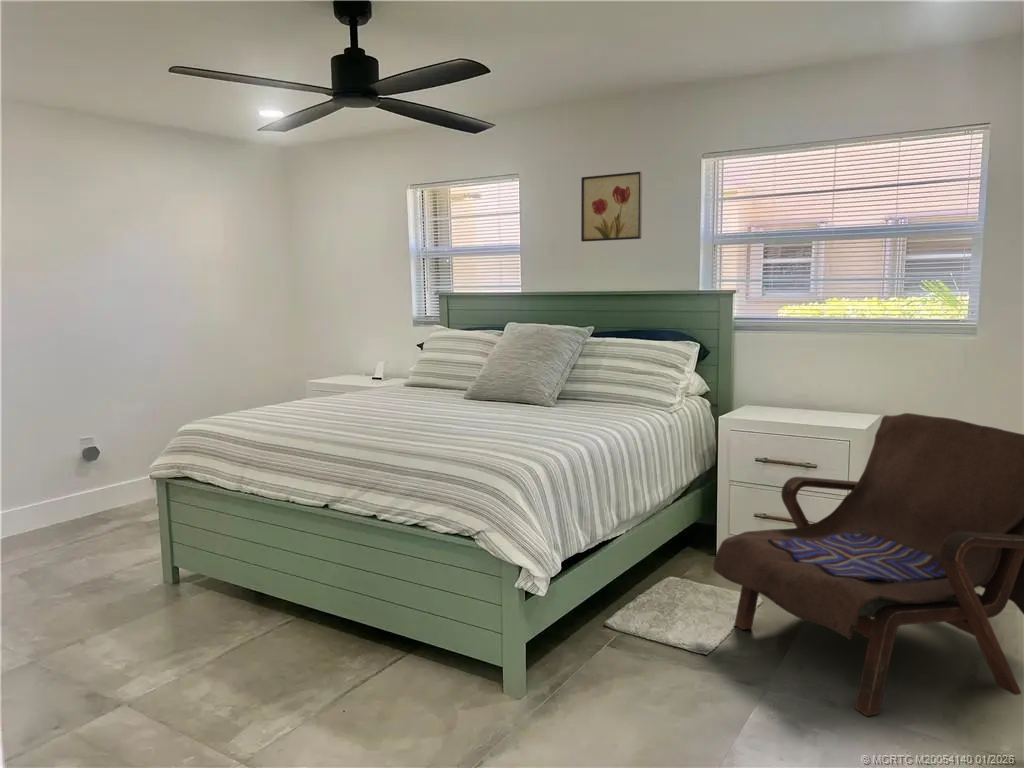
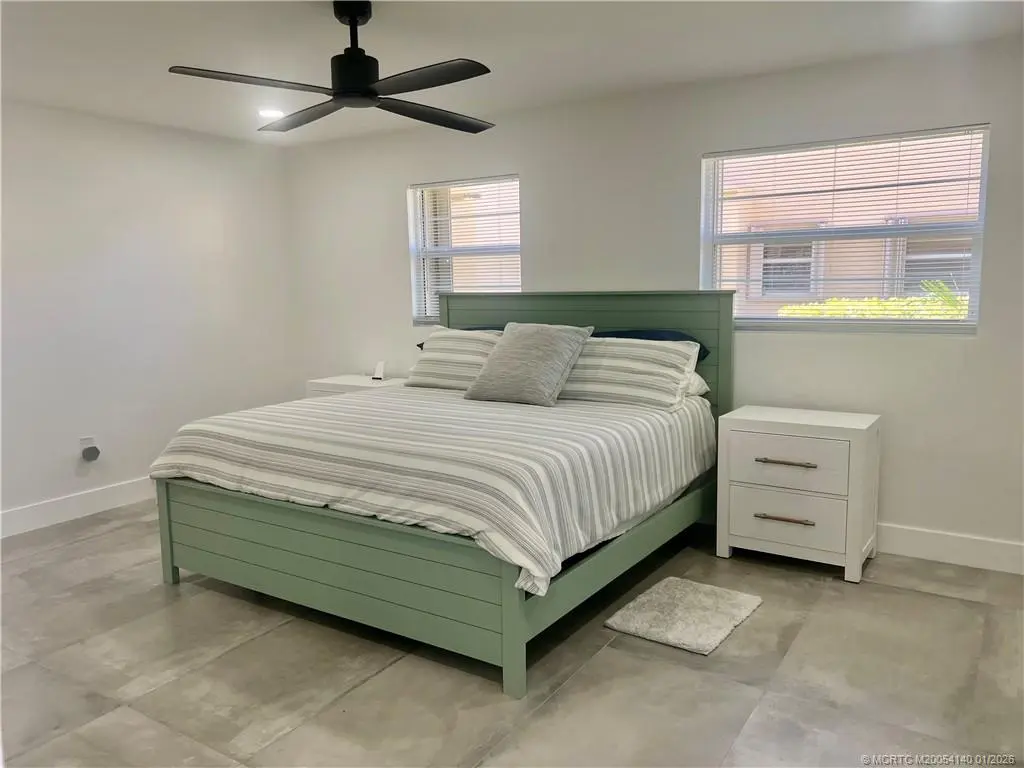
- armchair [712,412,1024,717]
- wall art [580,171,643,243]
